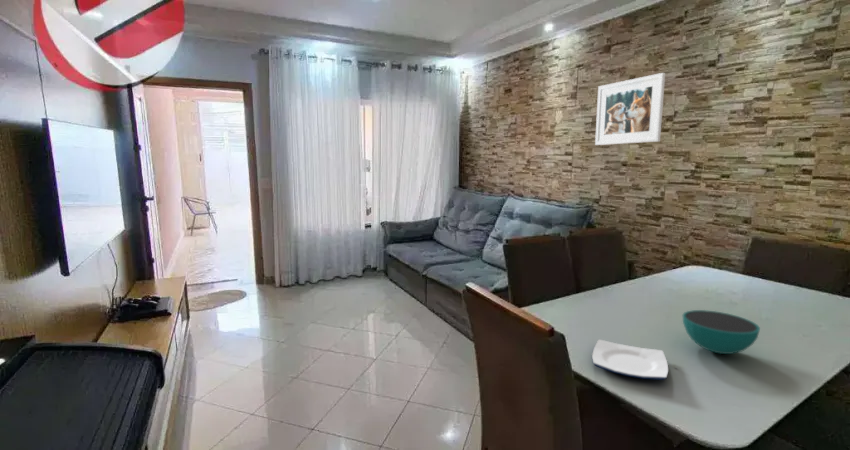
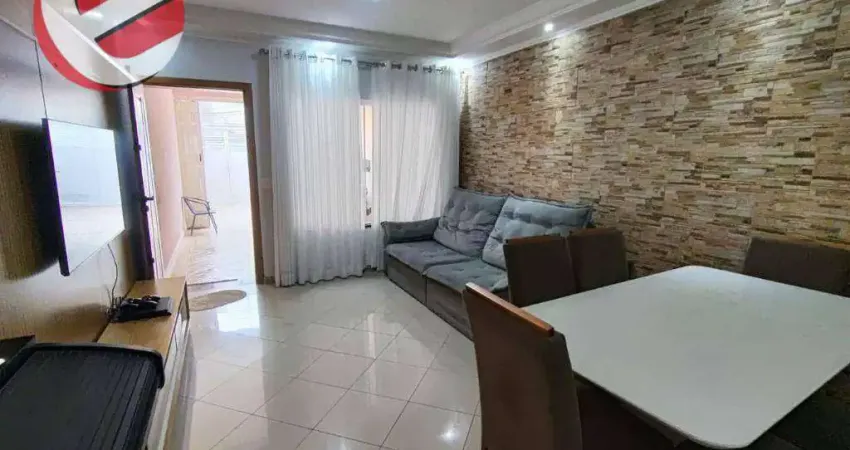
- plate [591,339,669,381]
- bowl [682,309,761,355]
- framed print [594,72,666,146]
